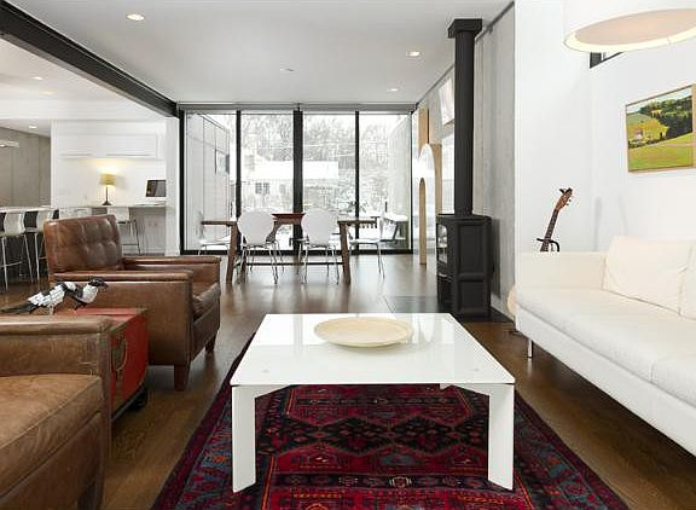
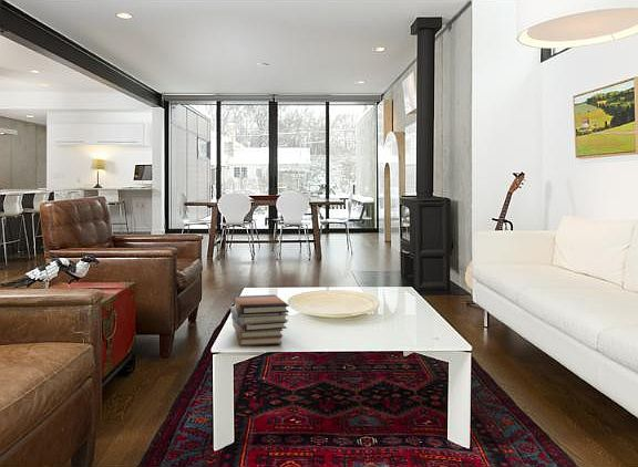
+ book stack [230,293,290,346]
